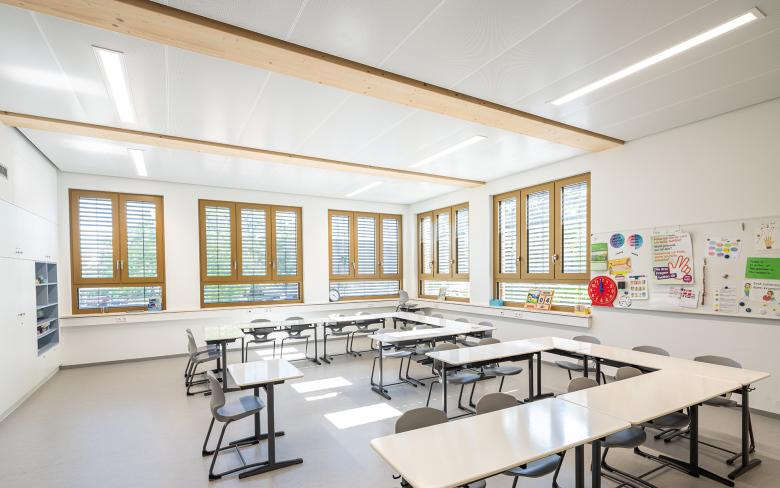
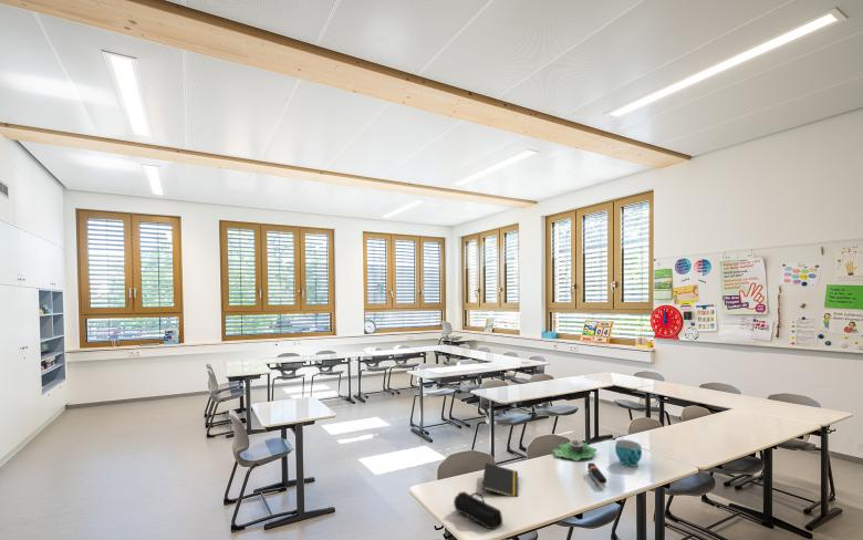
+ succulent planter [552,439,597,461]
+ stapler [586,461,607,489]
+ notepad [480,461,519,498]
+ pencil case [453,490,503,530]
+ cup [614,438,643,468]
